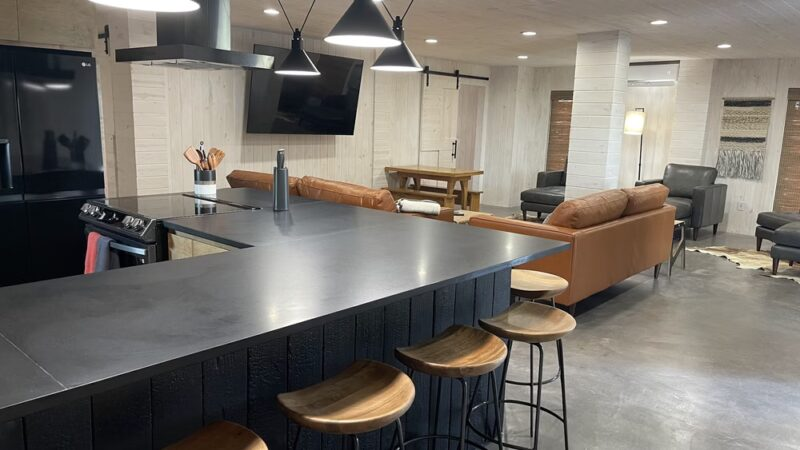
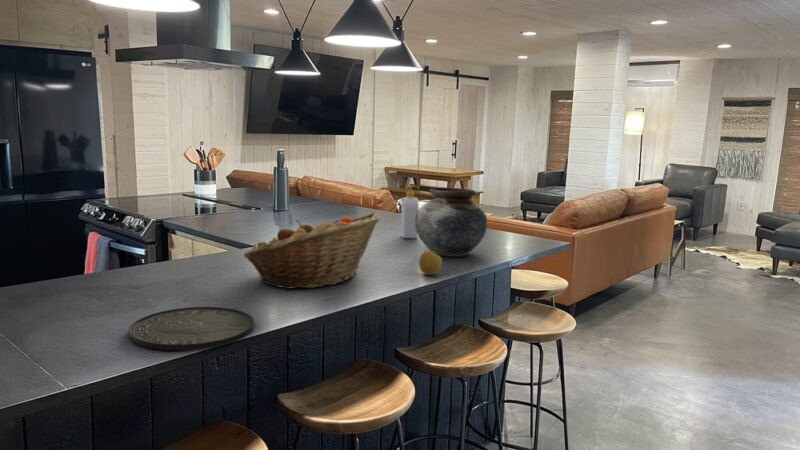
+ plate [128,306,255,351]
+ apple [418,250,443,276]
+ fruit basket [242,212,382,290]
+ soap bottle [399,185,420,239]
+ vase [415,187,488,258]
